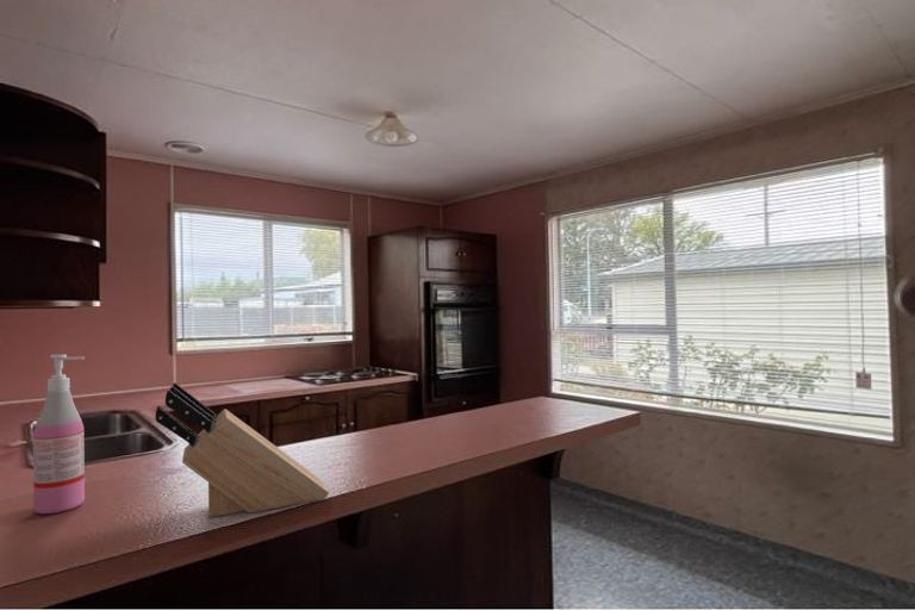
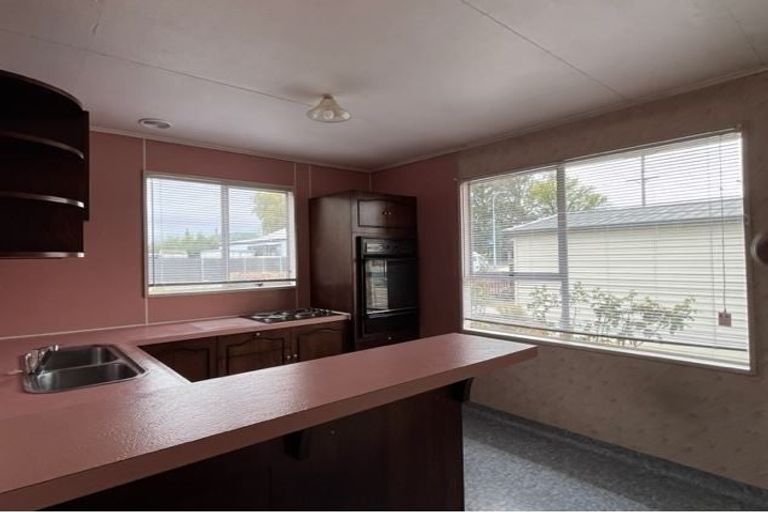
- knife block [155,381,330,518]
- soap dispenser [32,353,86,515]
